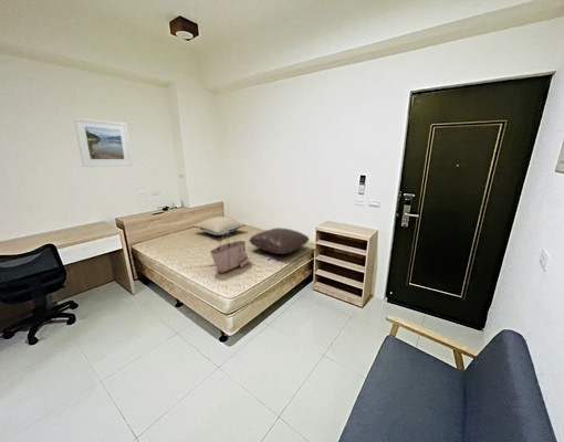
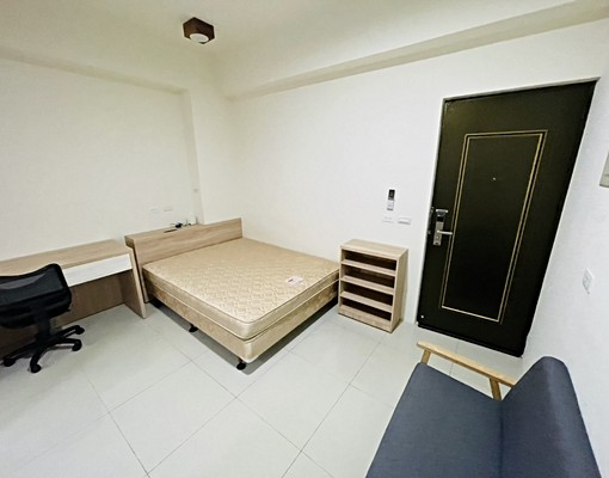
- pillow [248,227,311,255]
- tote bag [209,233,250,274]
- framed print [73,117,133,168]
- pillow [192,215,247,236]
